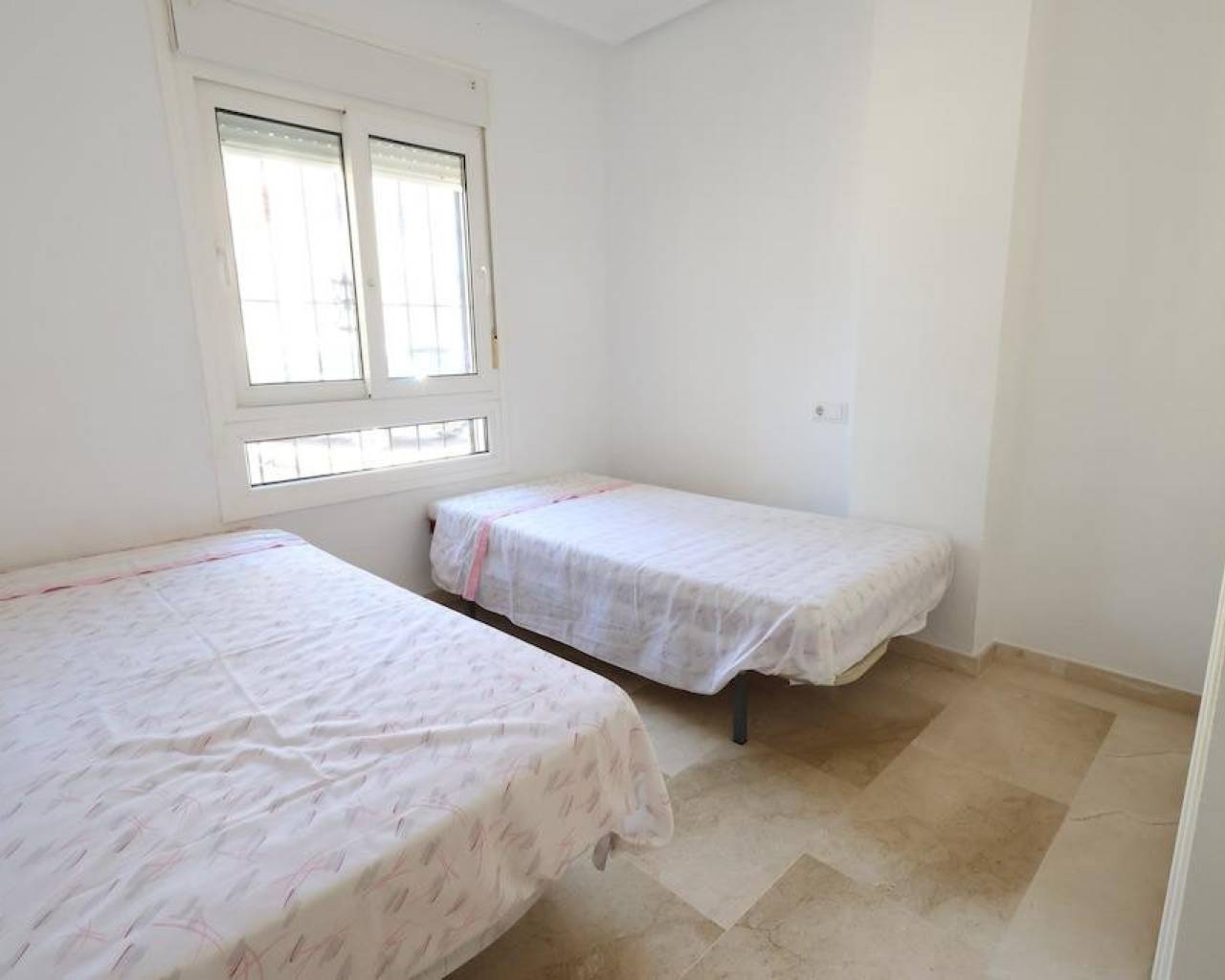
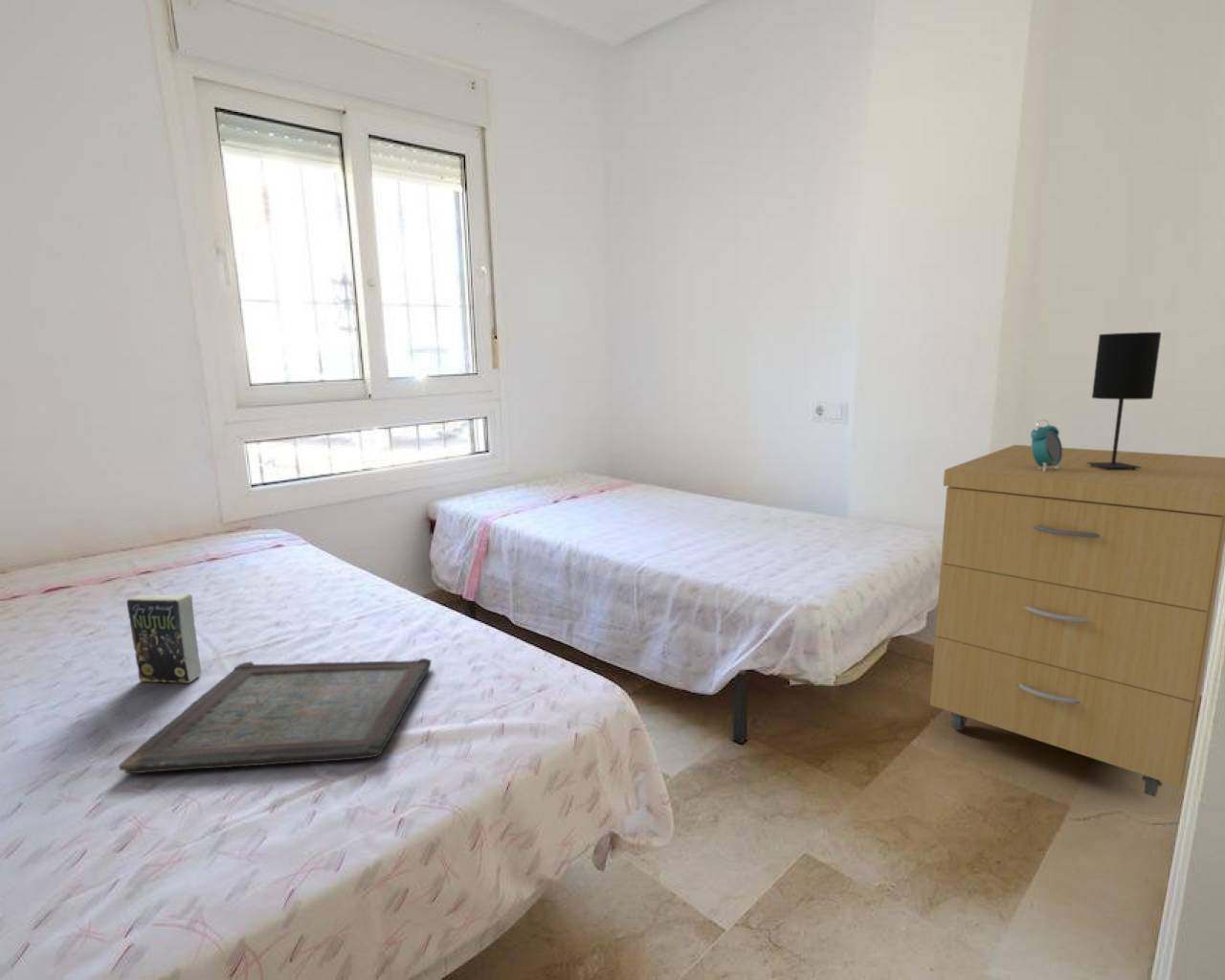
+ table lamp [1087,331,1162,470]
+ book [126,593,202,684]
+ serving tray [118,657,433,774]
+ storage cabinet [929,444,1225,798]
+ alarm clock [1030,418,1063,471]
